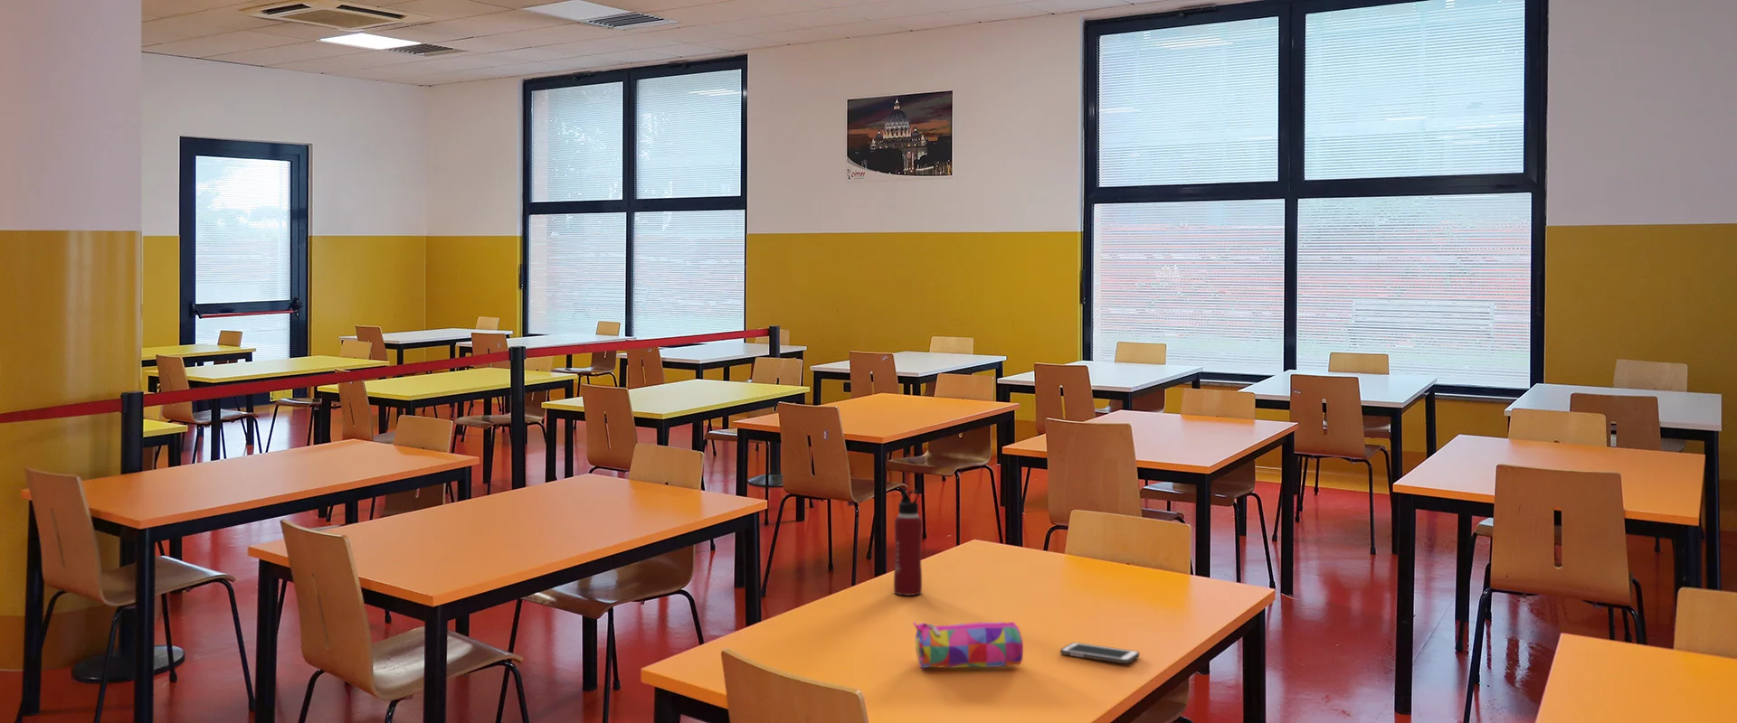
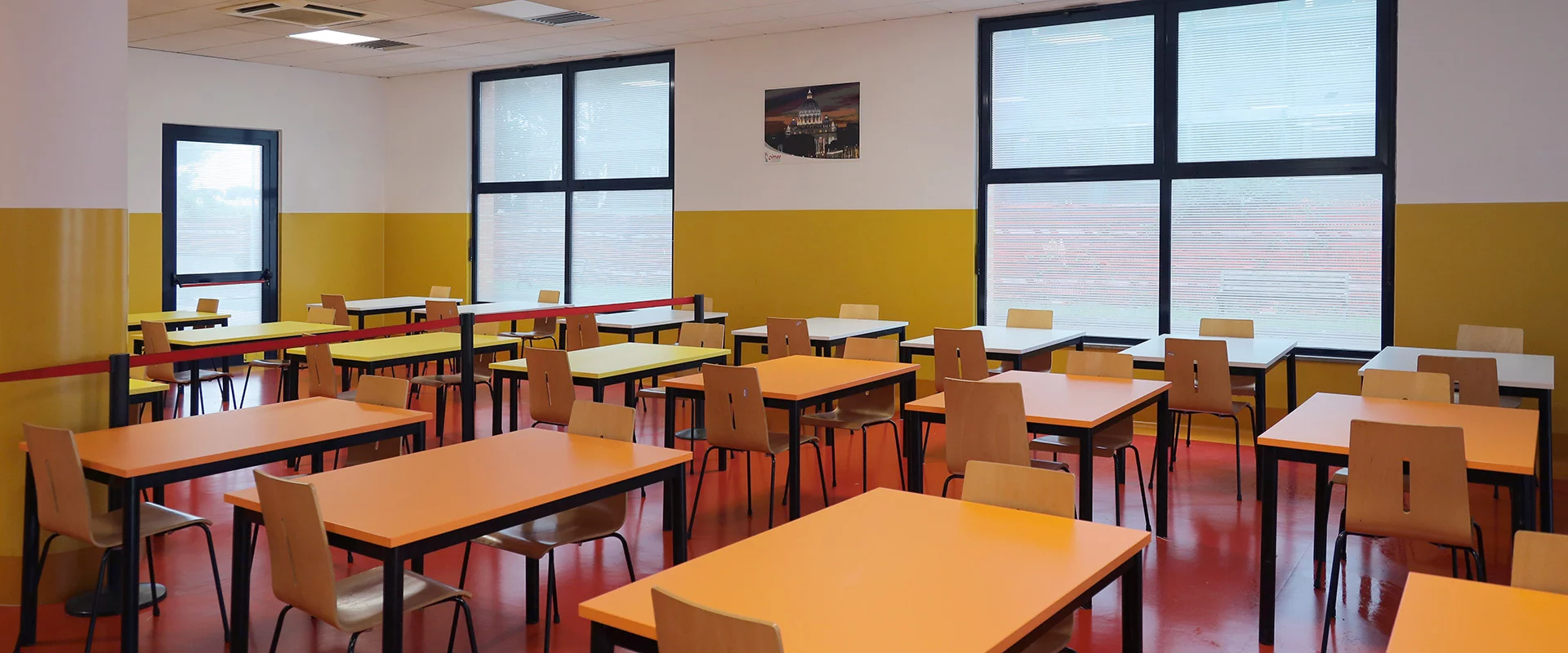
- pencil case [913,621,1024,669]
- water bottle [893,488,923,597]
- cell phone [1059,642,1141,664]
